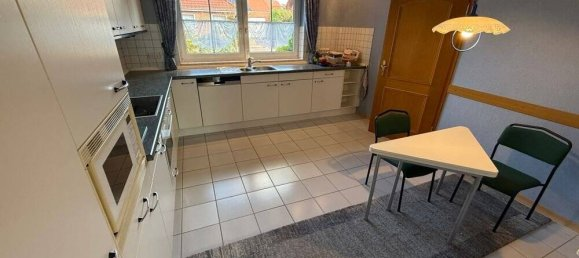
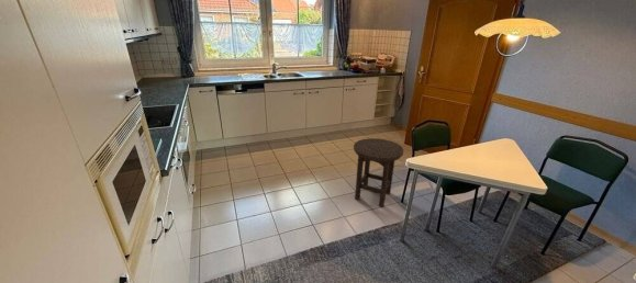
+ stool [353,137,404,208]
